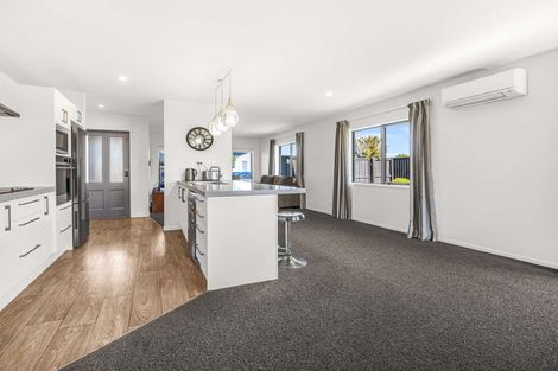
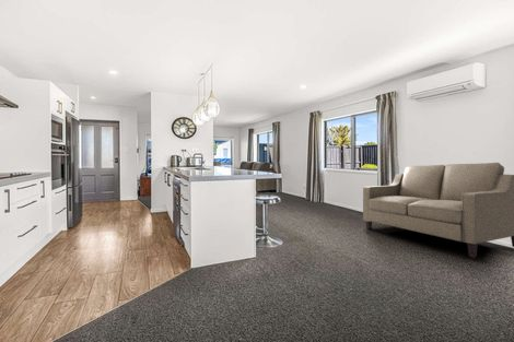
+ sofa [362,162,514,259]
